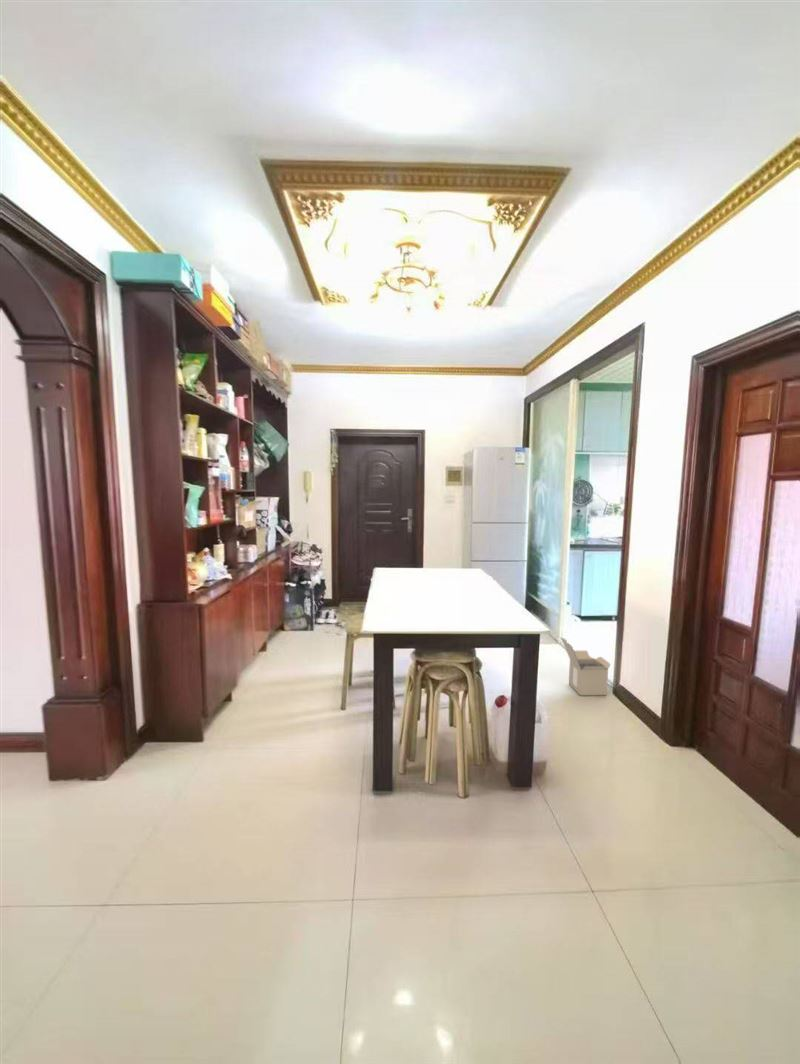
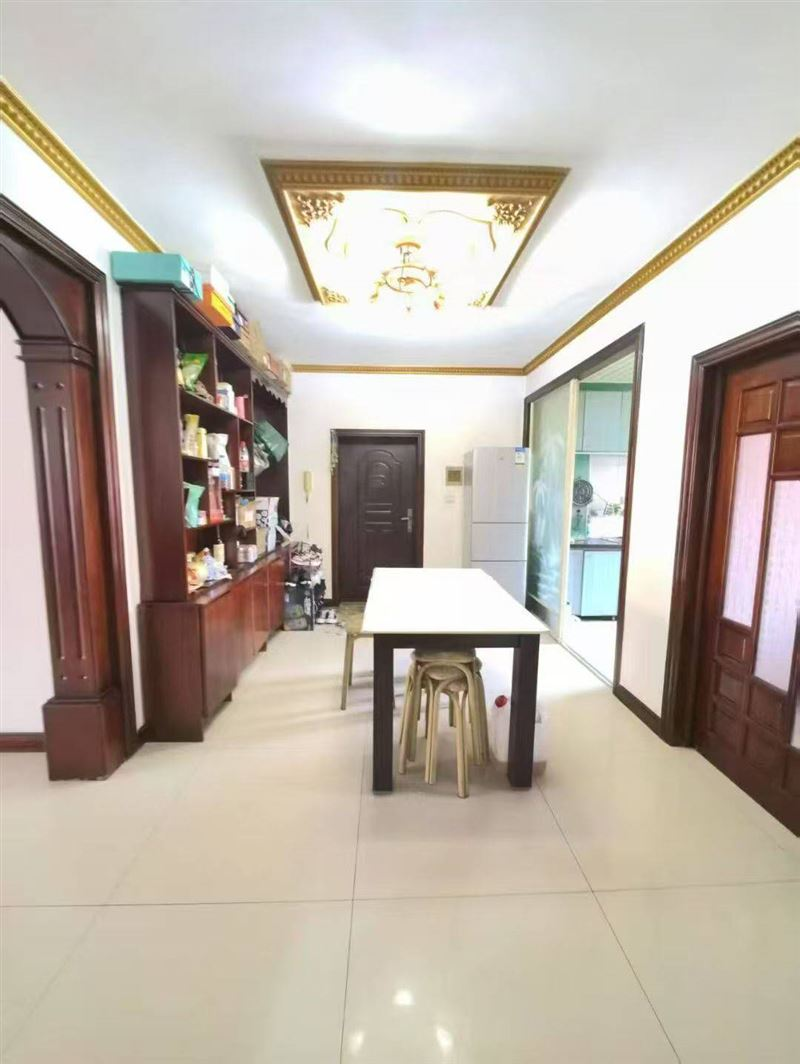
- cardboard box [560,636,611,697]
